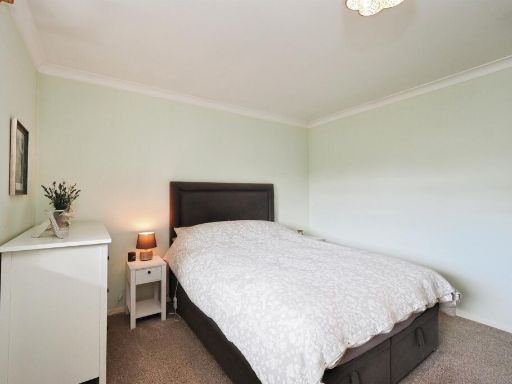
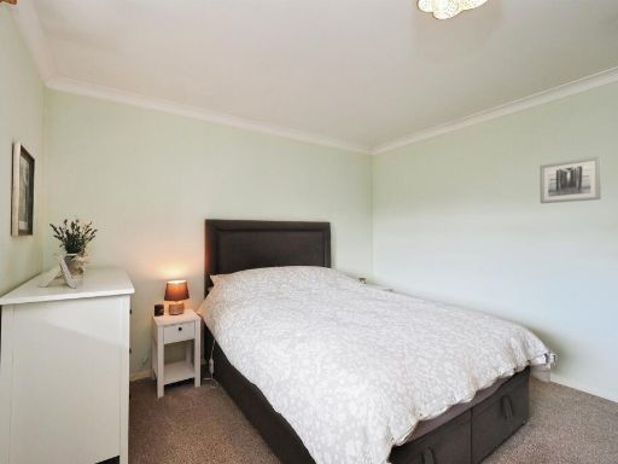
+ wall art [540,155,602,204]
